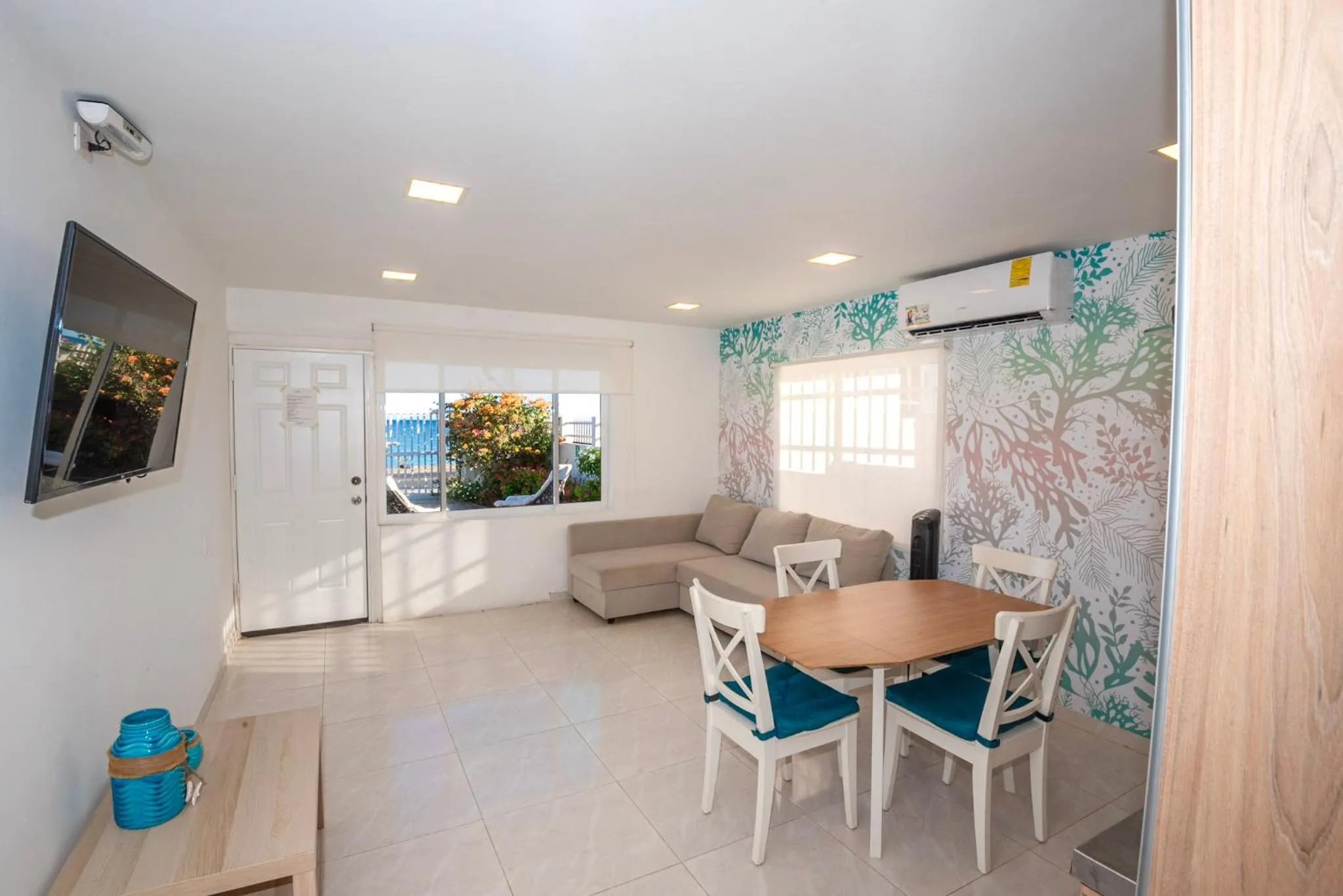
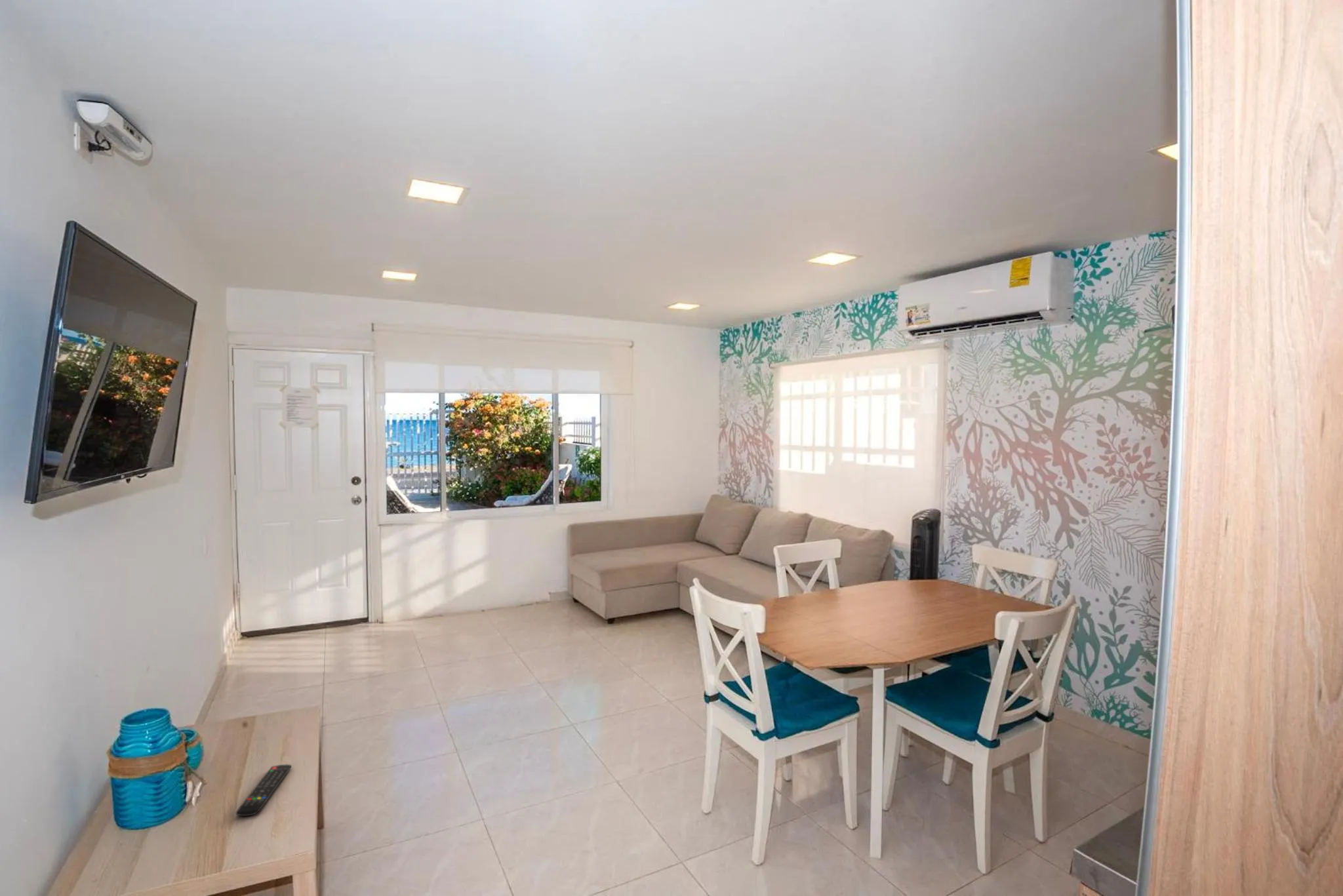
+ remote control [235,764,292,817]
